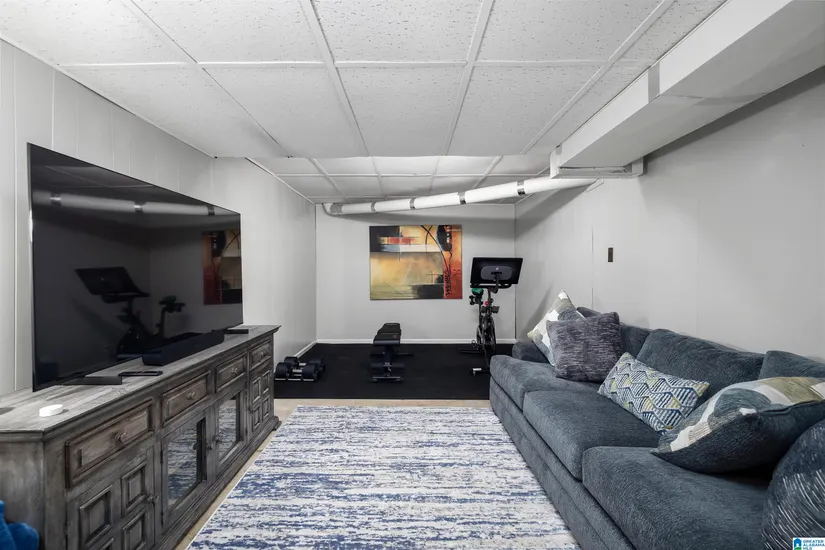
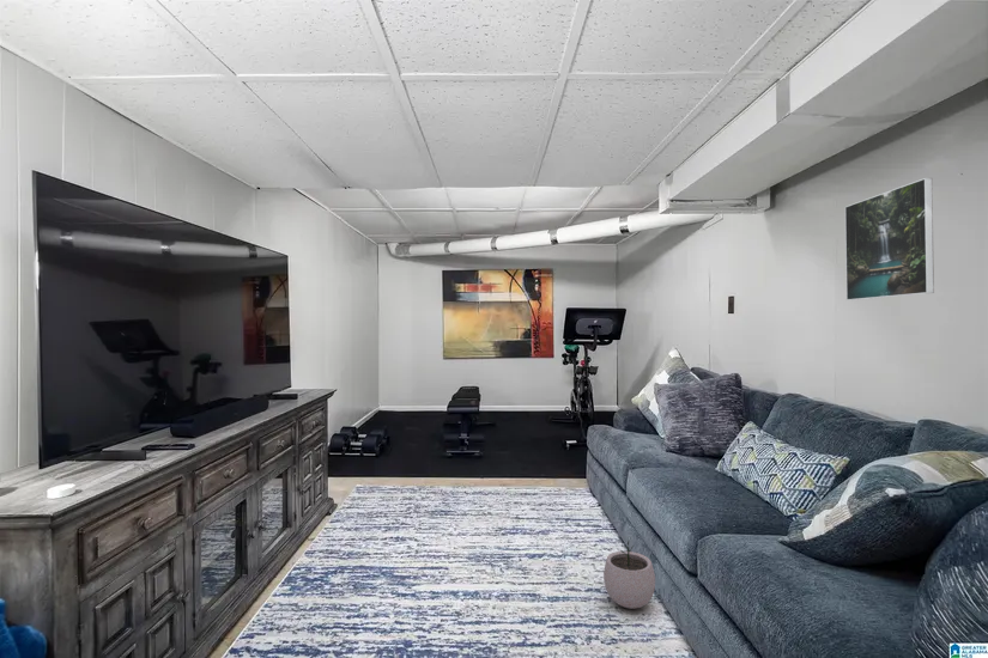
+ plant pot [602,541,656,610]
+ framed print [844,177,935,301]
